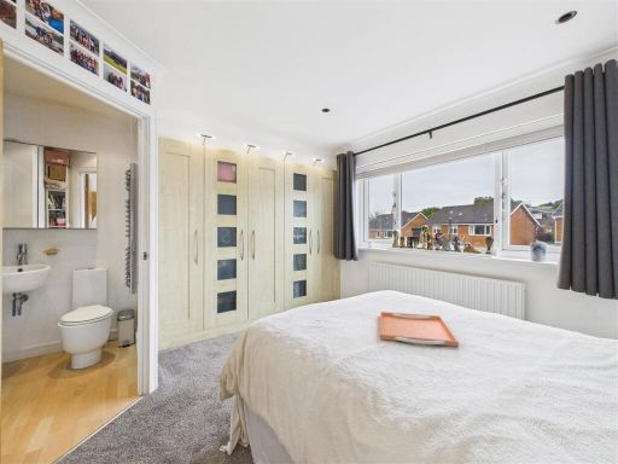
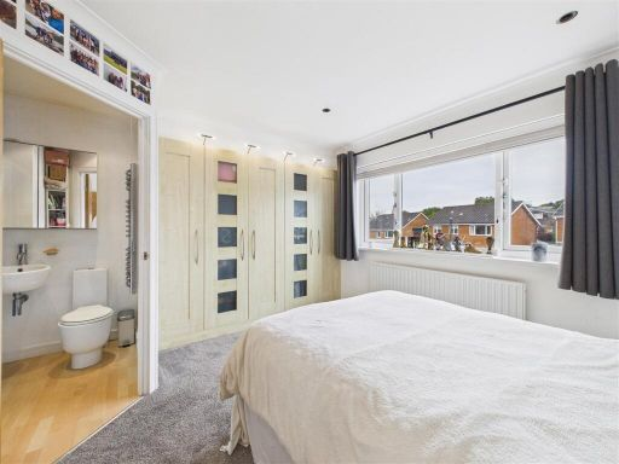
- serving tray [379,311,460,348]
